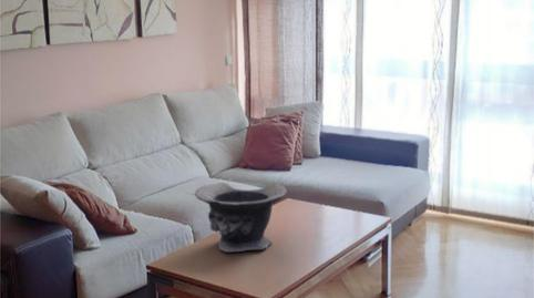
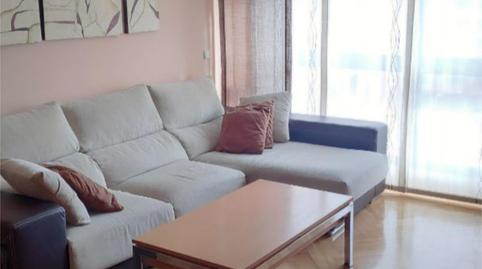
- decorative bowl [194,182,288,253]
